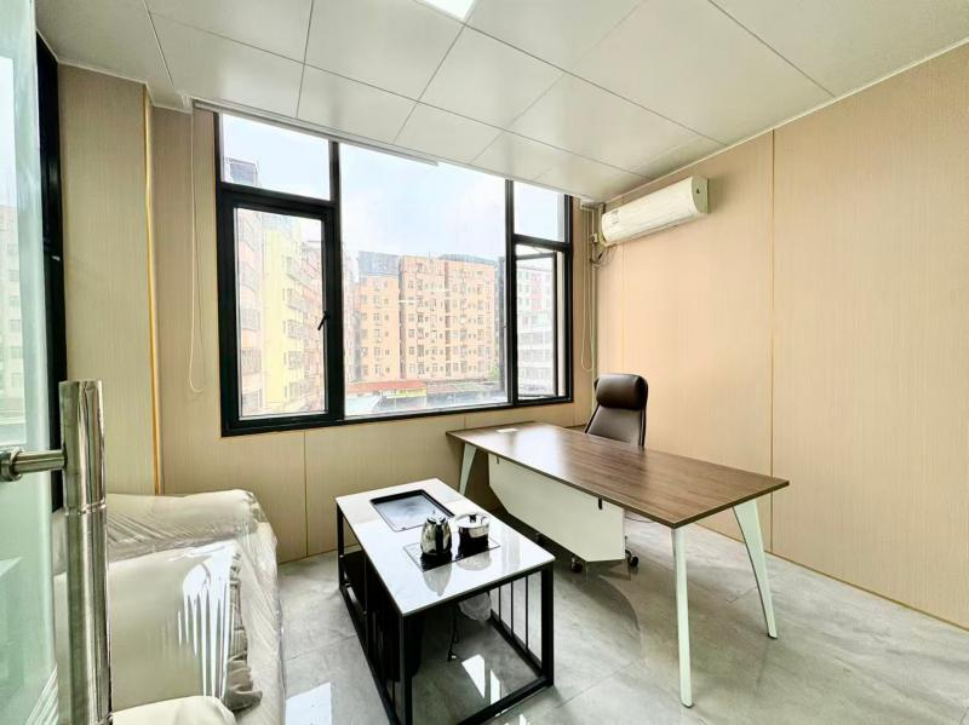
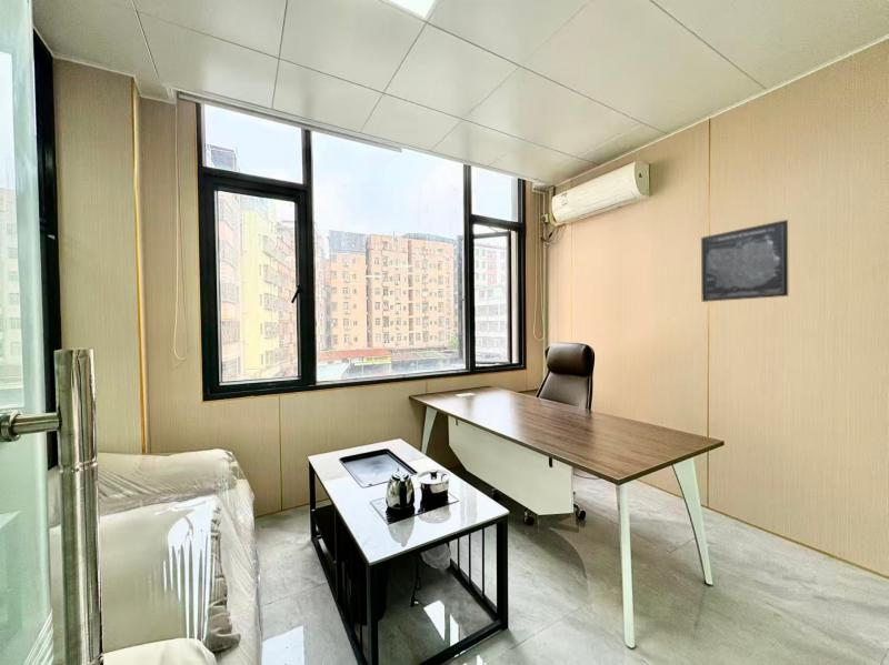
+ wall art [700,219,789,303]
